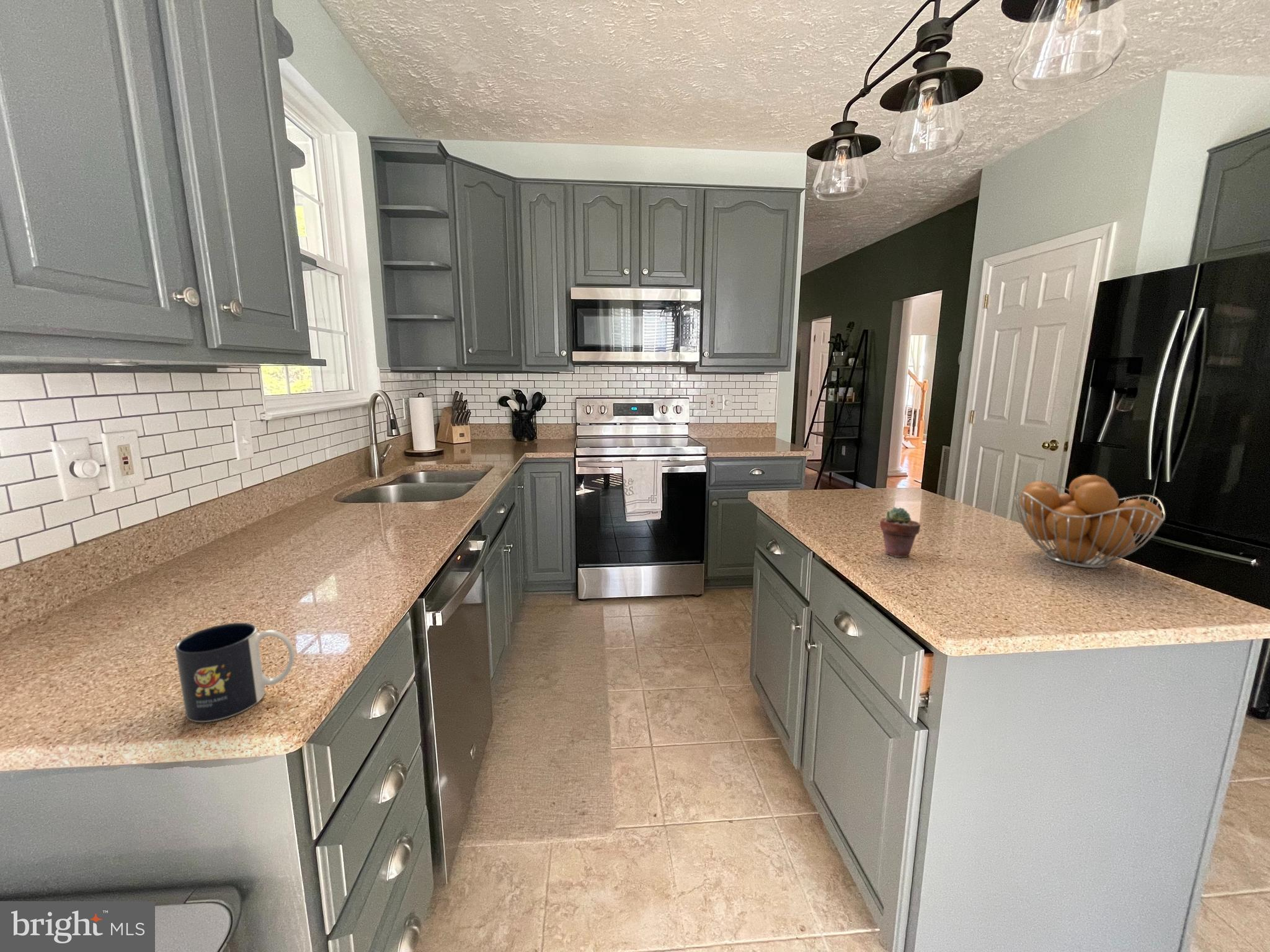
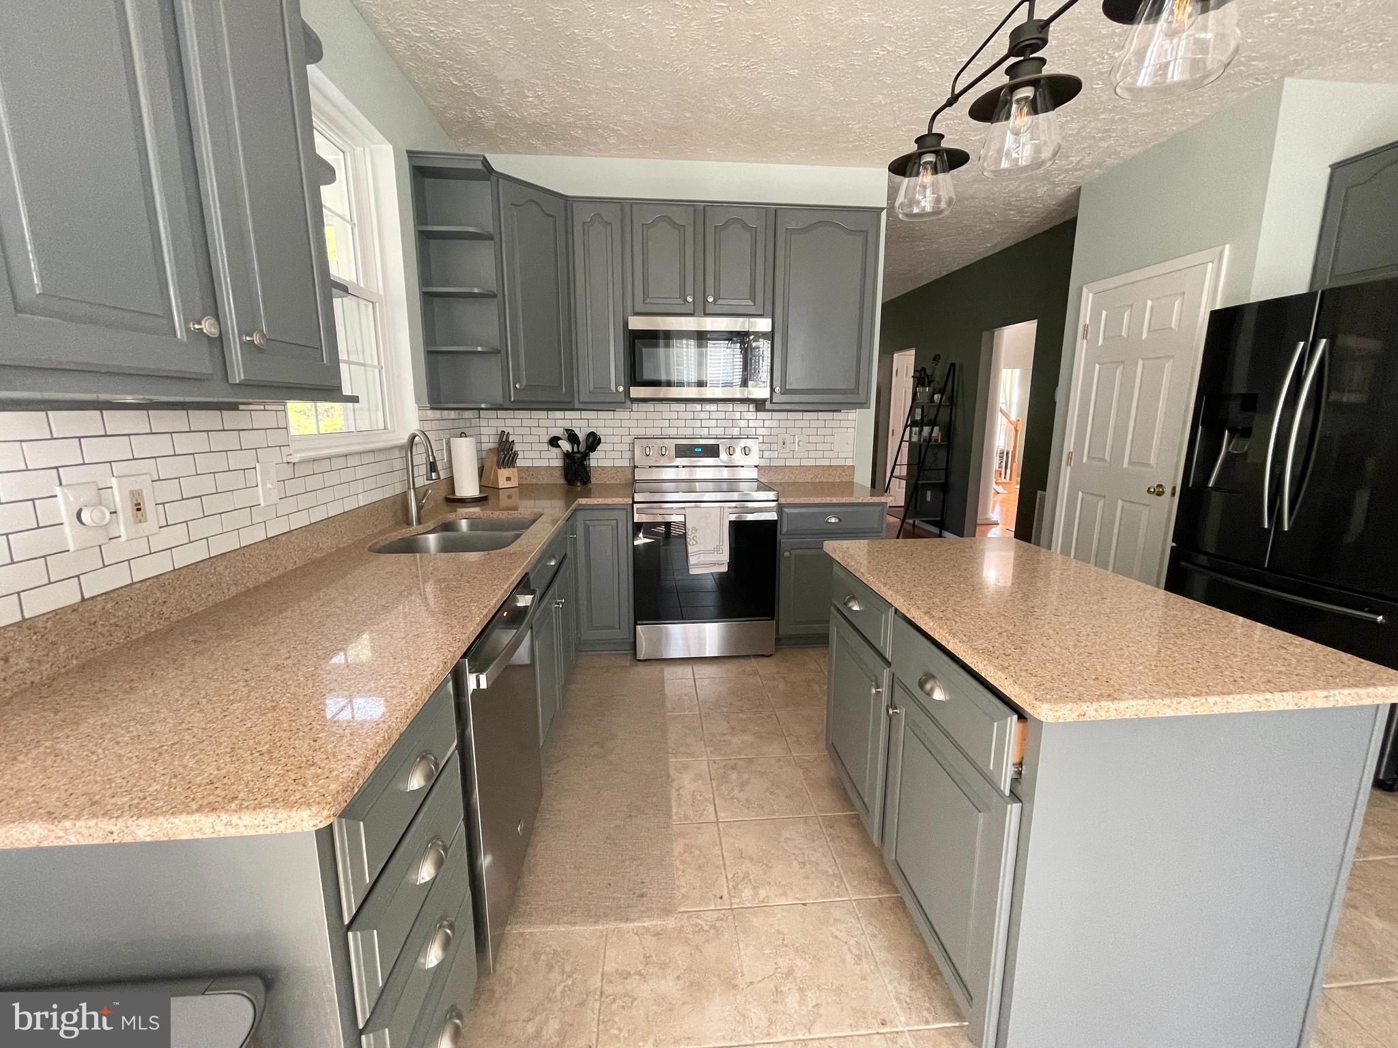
- mug [174,622,295,723]
- fruit basket [1013,474,1166,569]
- potted succulent [879,506,921,558]
